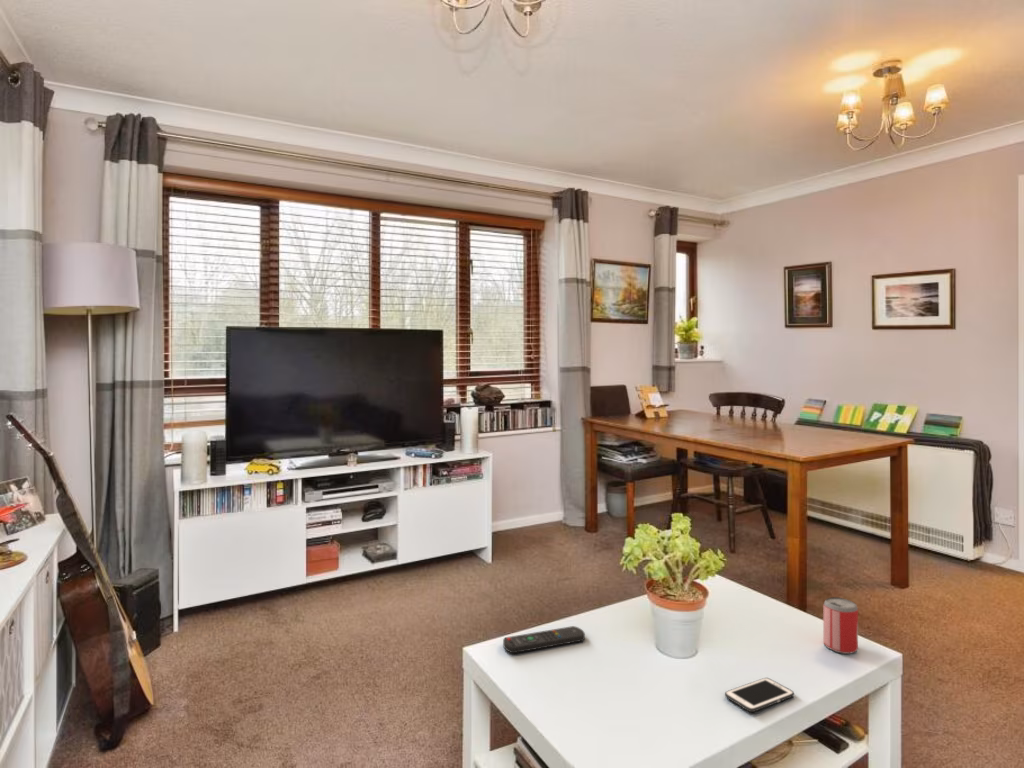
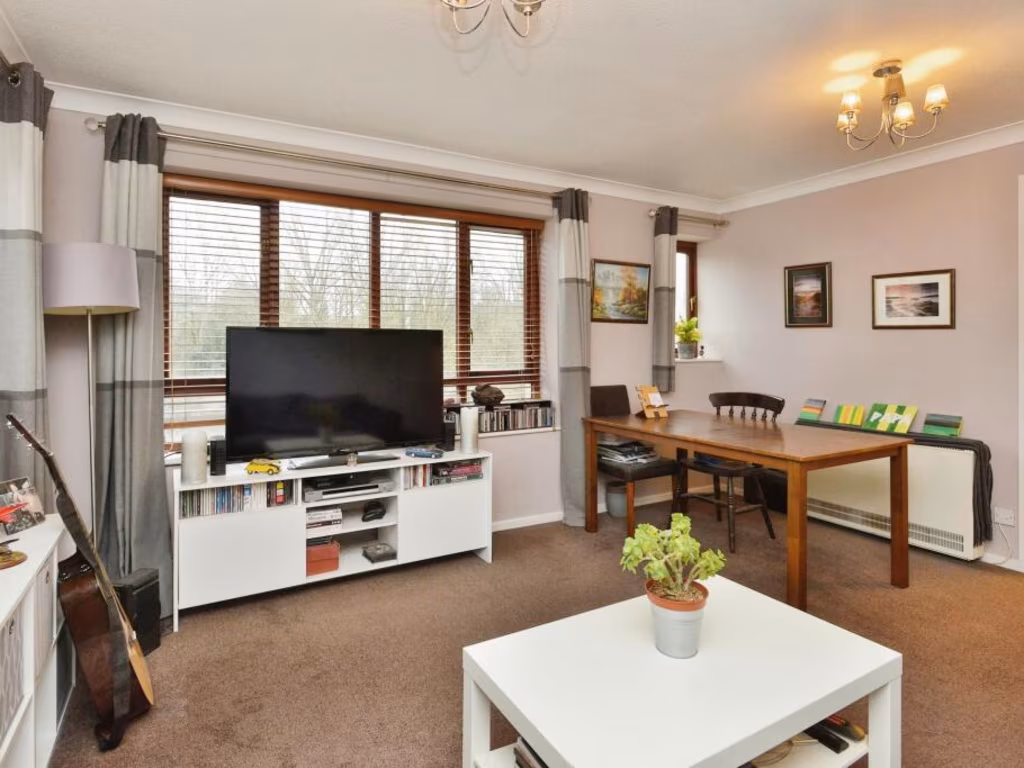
- beer can [822,596,859,655]
- remote control [502,625,586,654]
- cell phone [724,677,795,713]
